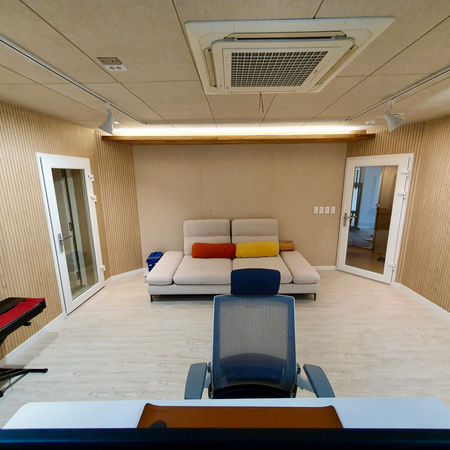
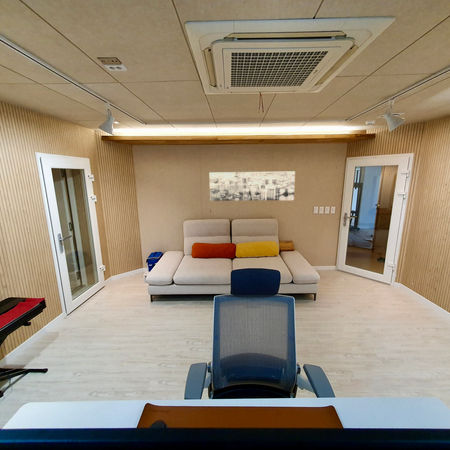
+ wall art [208,171,296,202]
